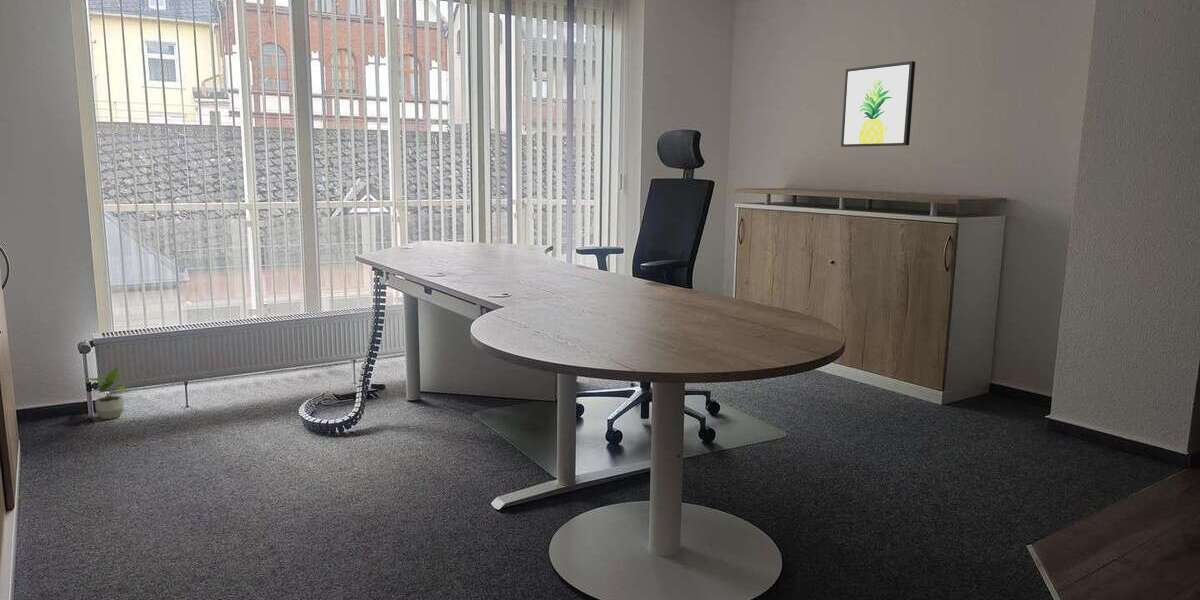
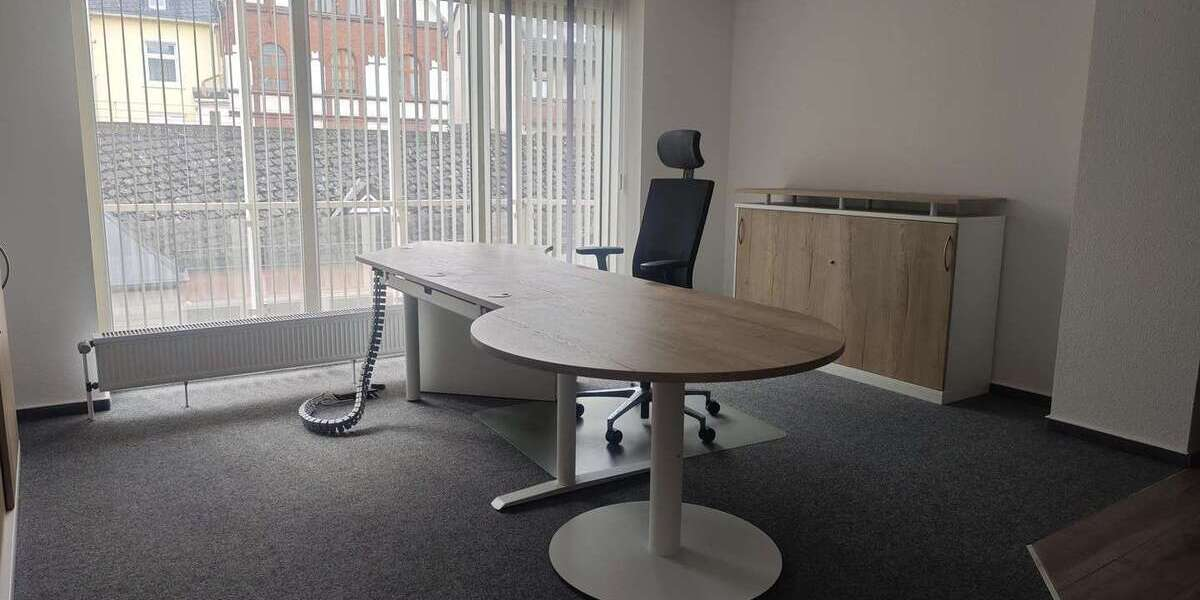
- wall art [840,60,916,148]
- potted plant [80,364,131,420]
